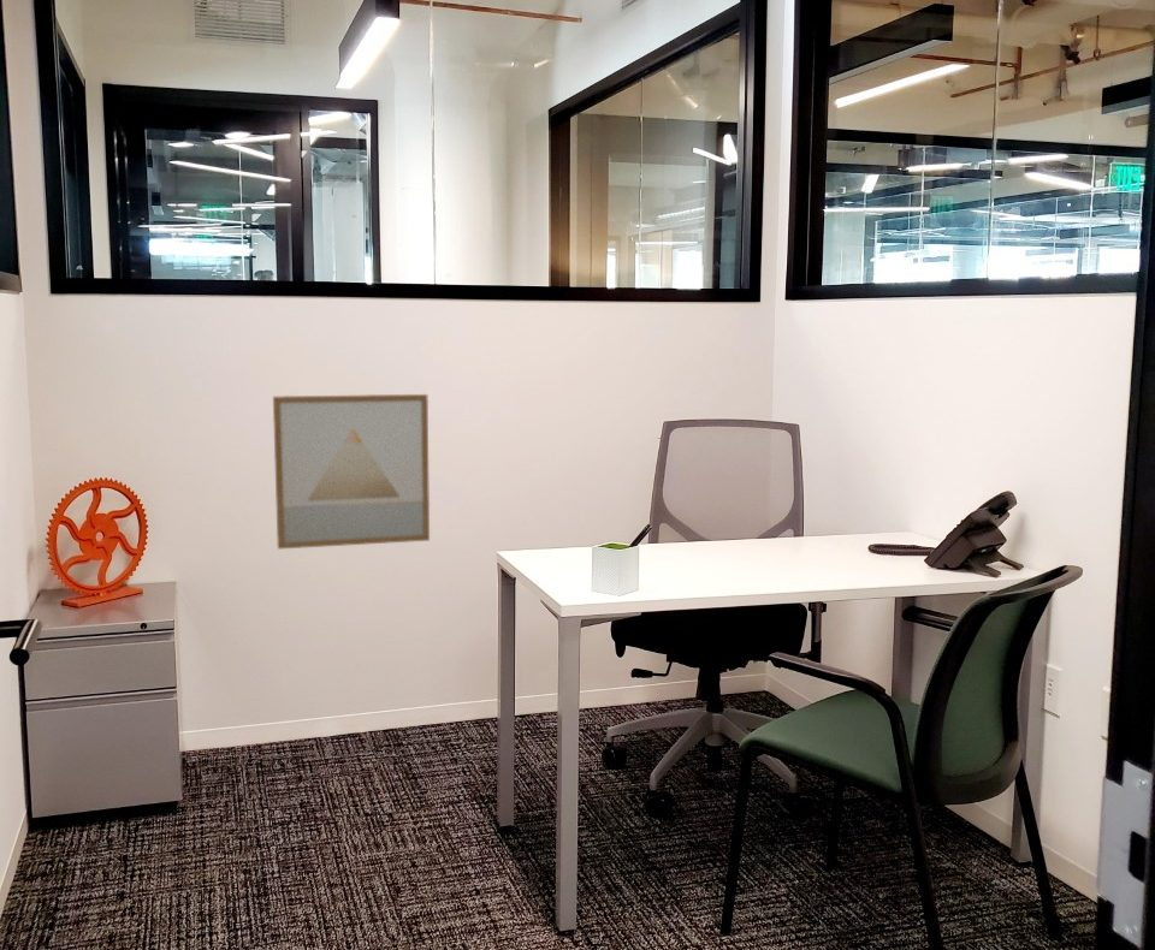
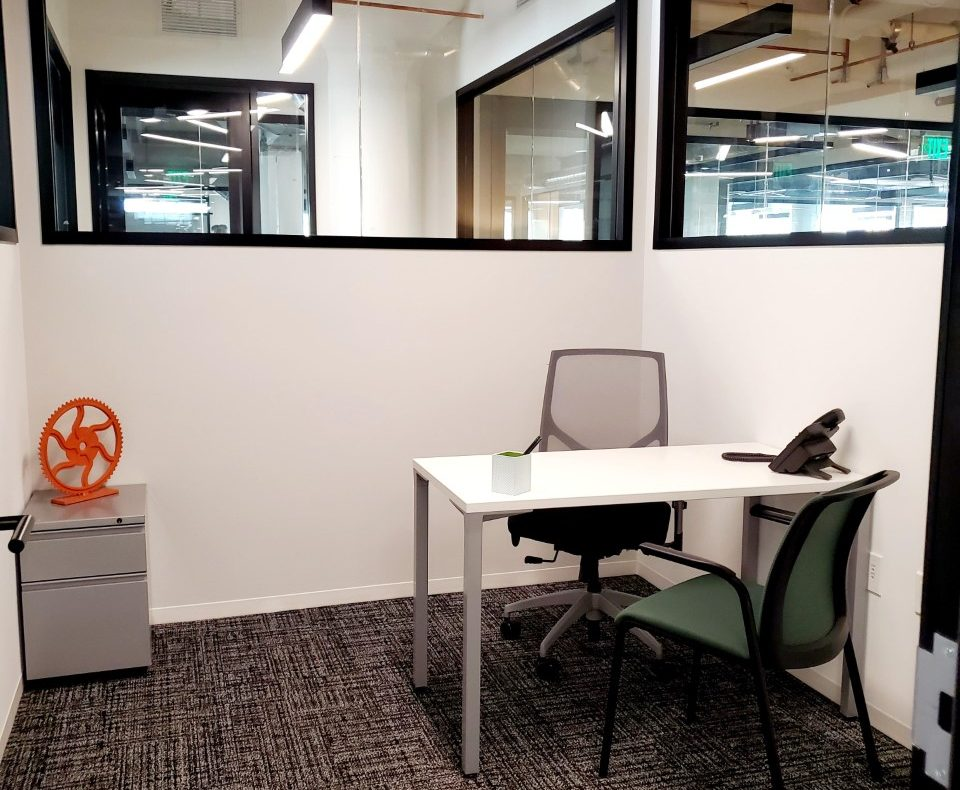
- wall art [272,393,431,551]
